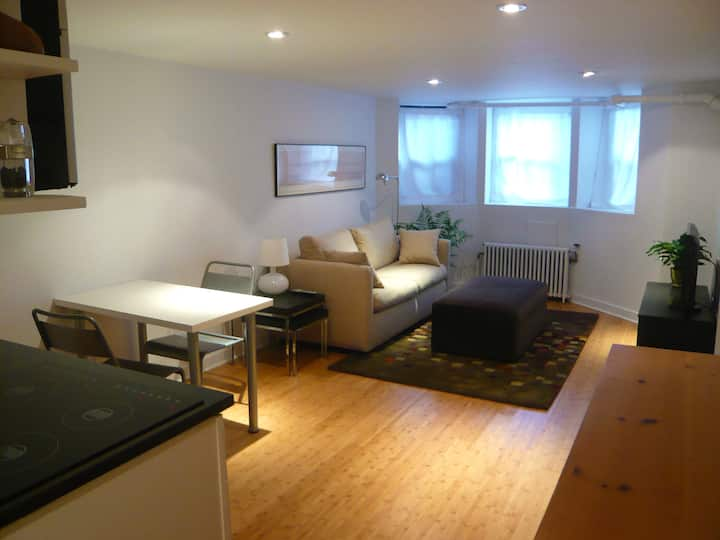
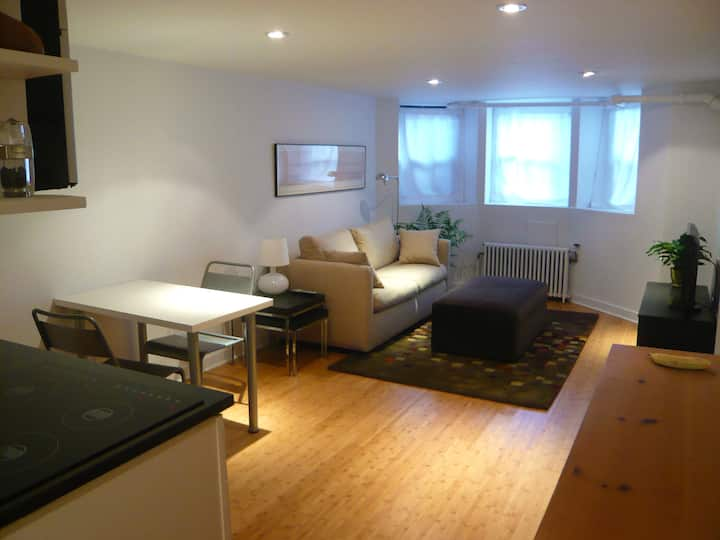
+ fruit [643,352,713,370]
